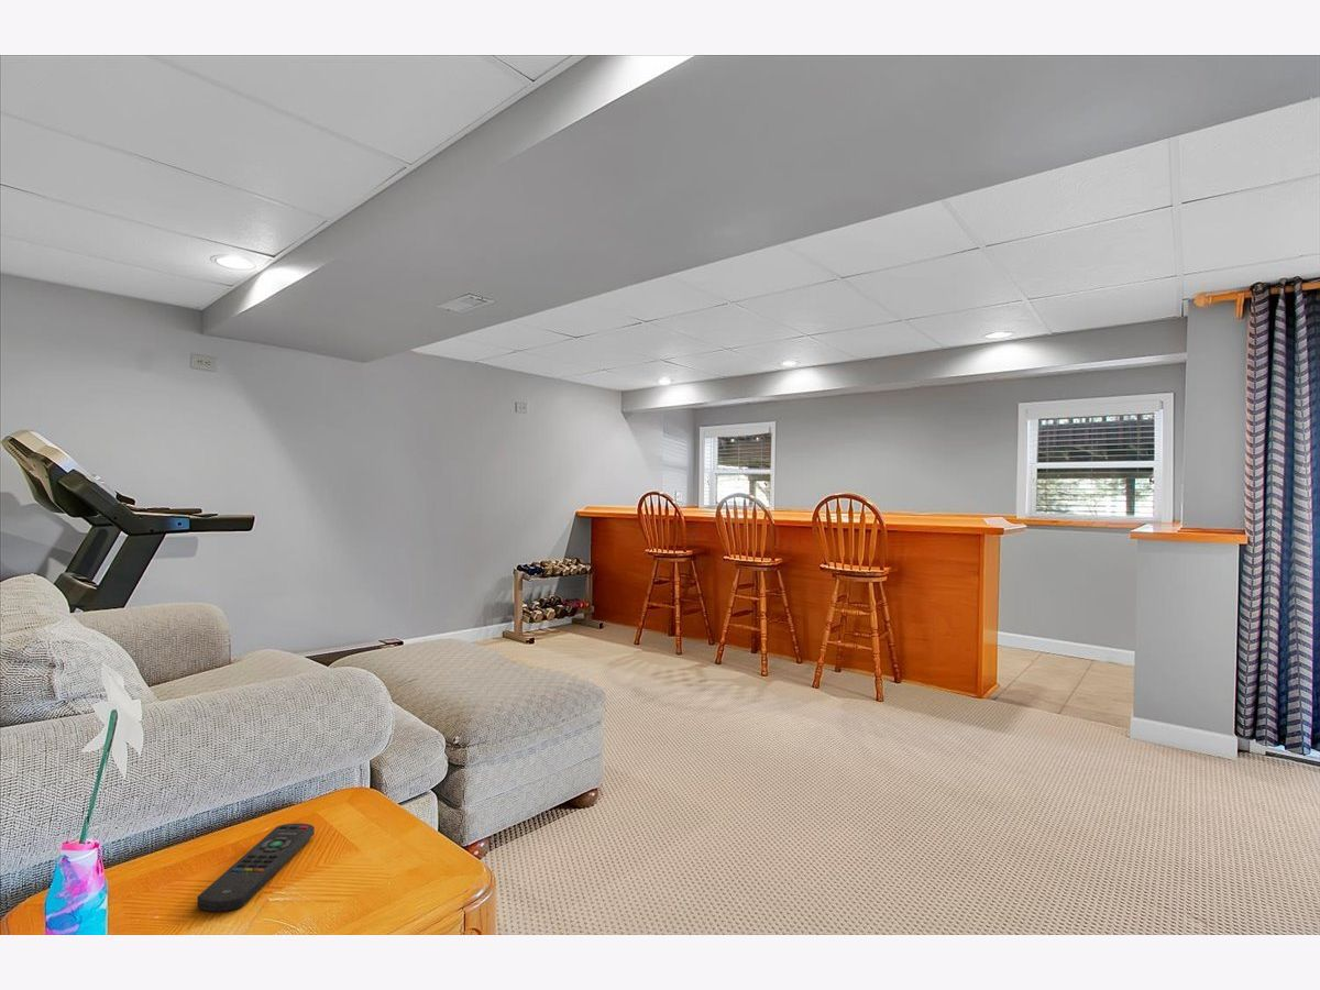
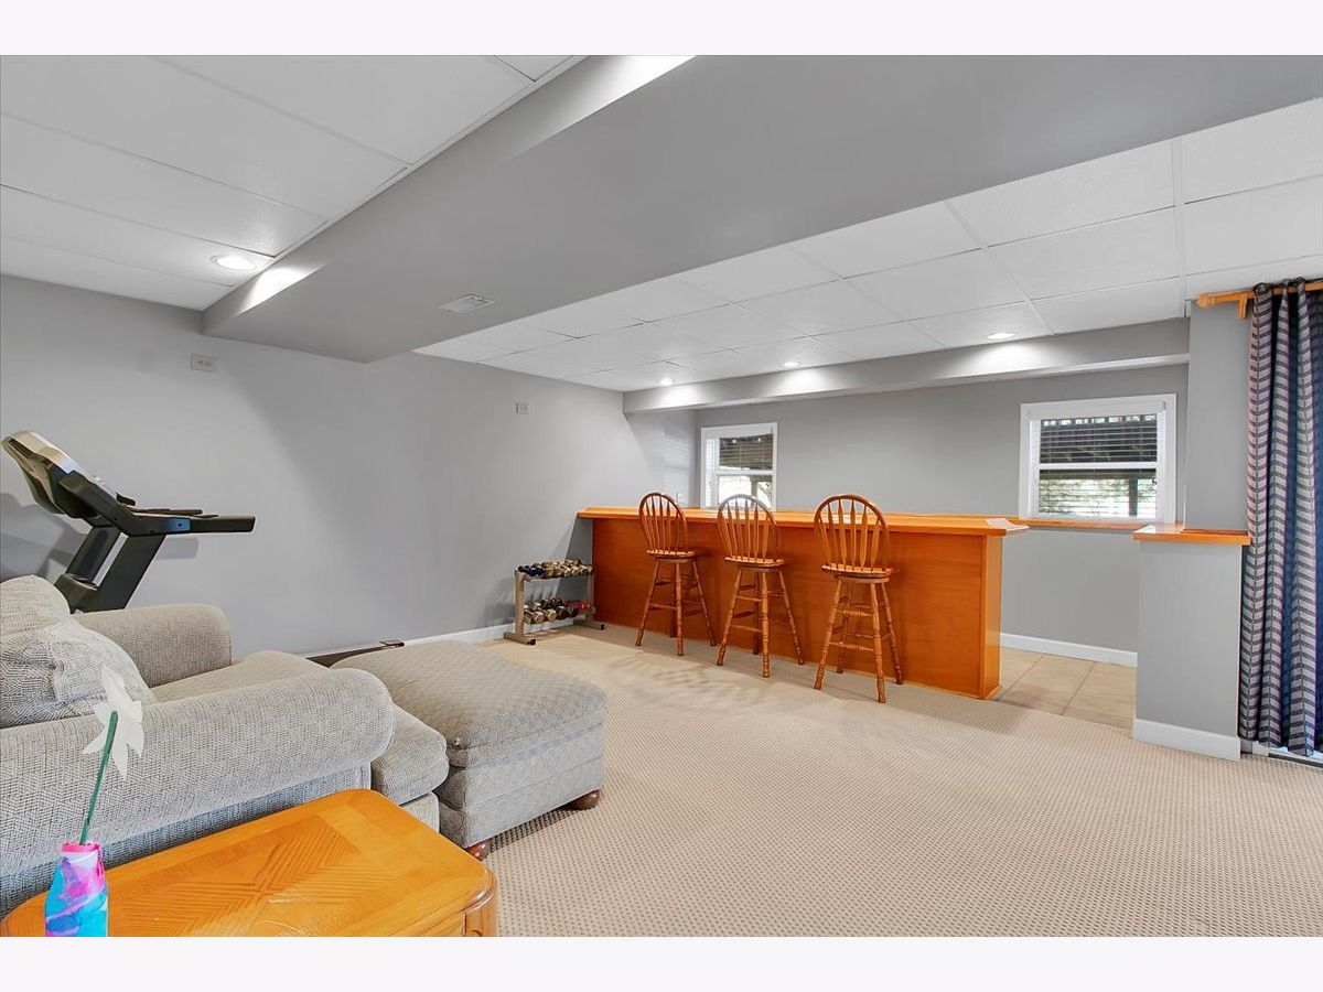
- remote control [196,822,316,913]
